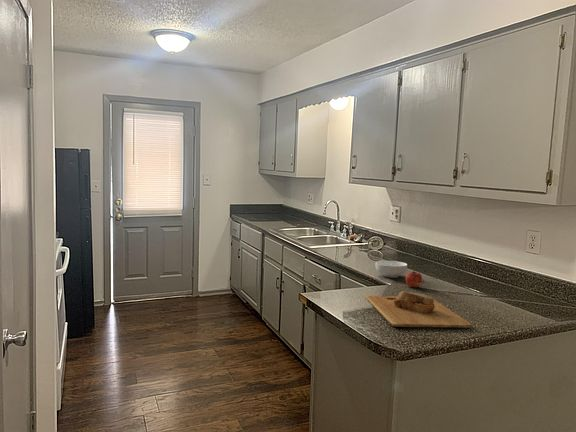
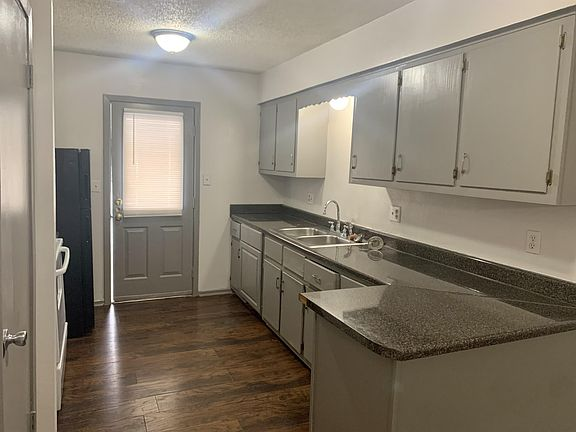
- cereal bowl [374,260,408,278]
- apple [405,269,423,288]
- cutting board [365,290,473,329]
